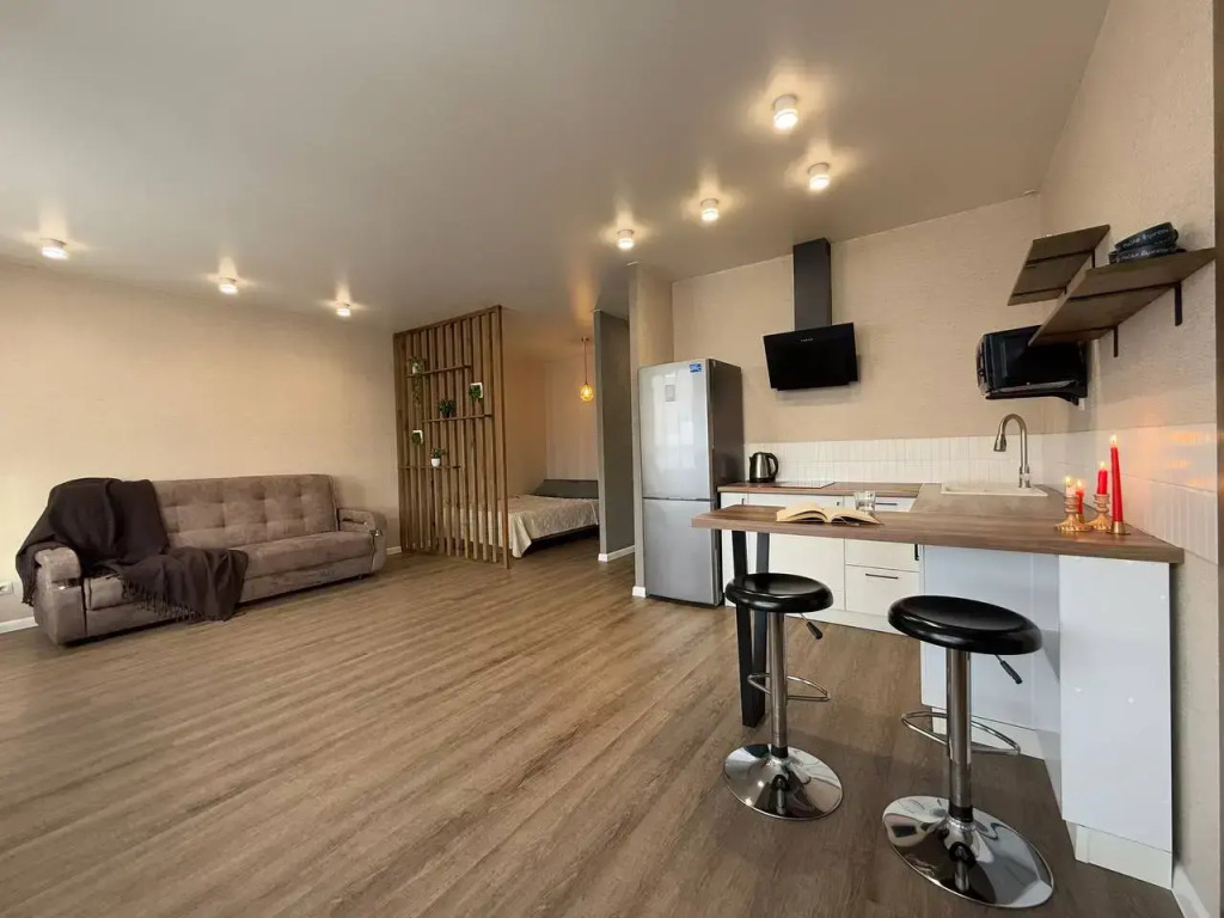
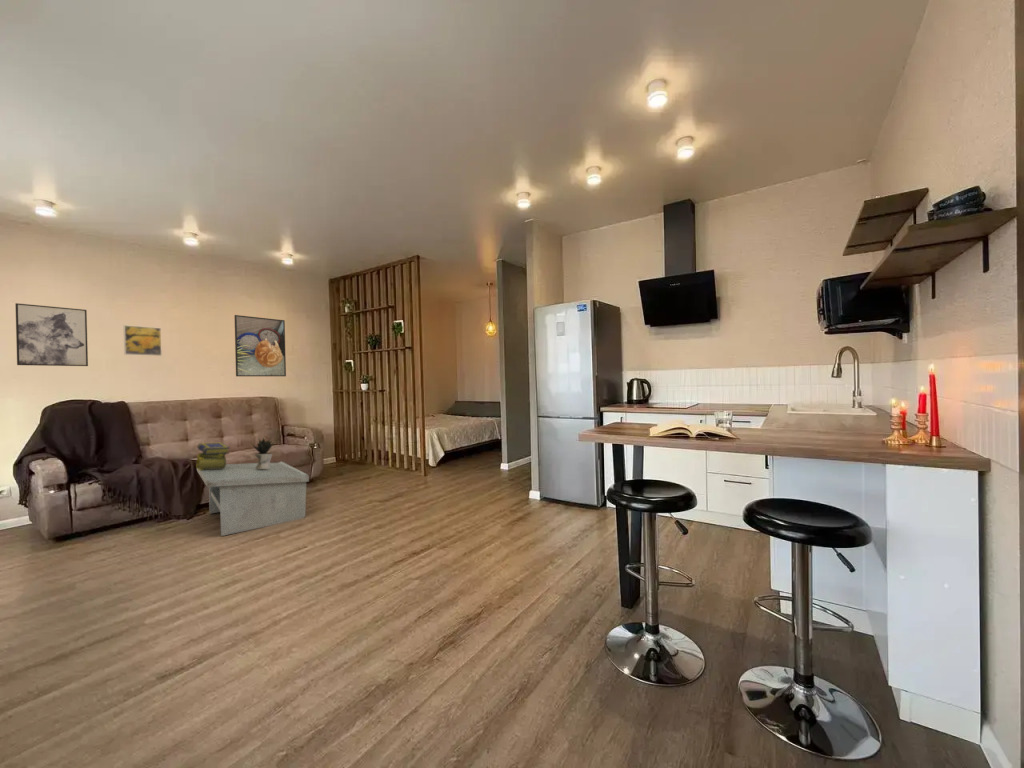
+ potted plant [250,435,276,469]
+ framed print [123,324,163,357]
+ stack of books [195,442,231,470]
+ wall art [14,302,89,367]
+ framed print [234,314,287,377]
+ coffee table [196,461,310,537]
